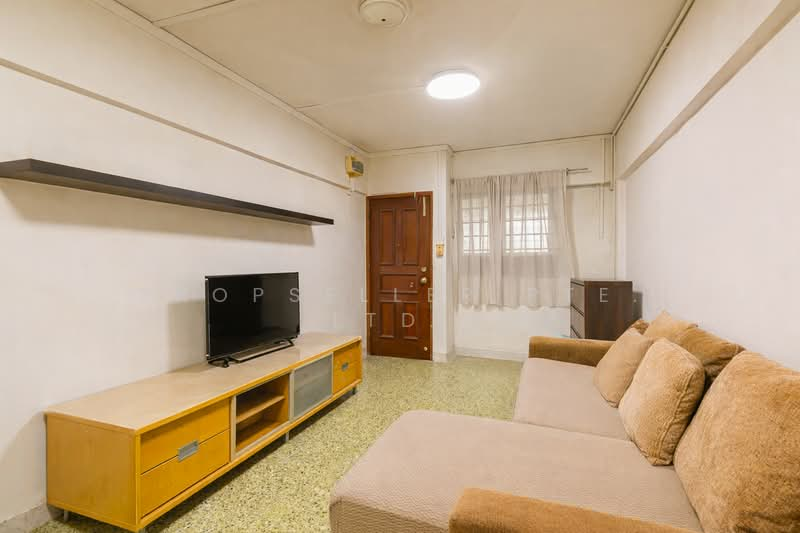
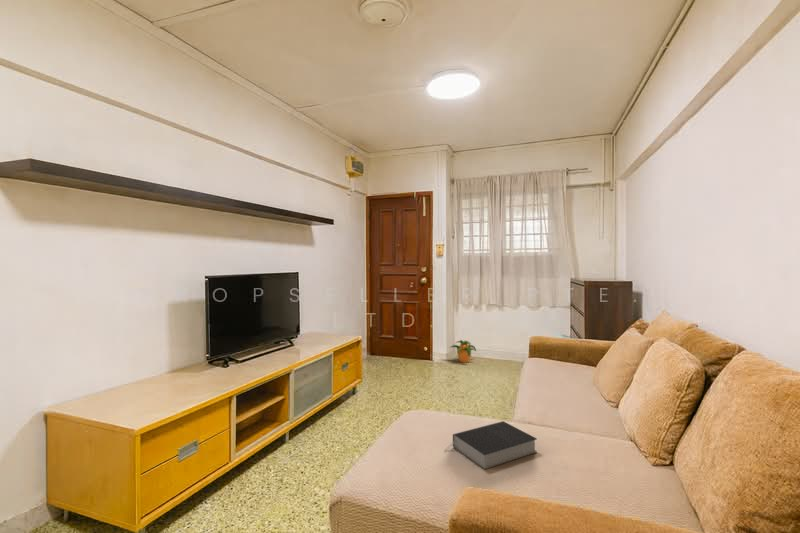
+ potted plant [449,339,477,364]
+ book [444,420,538,470]
